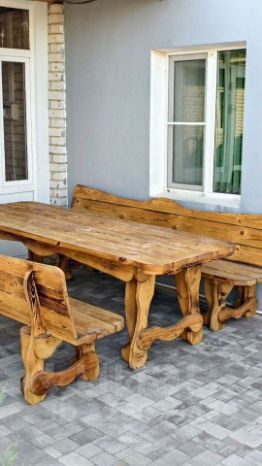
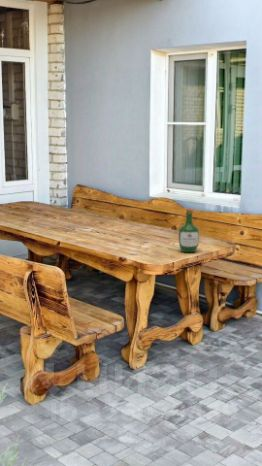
+ wine bottle [177,208,200,253]
